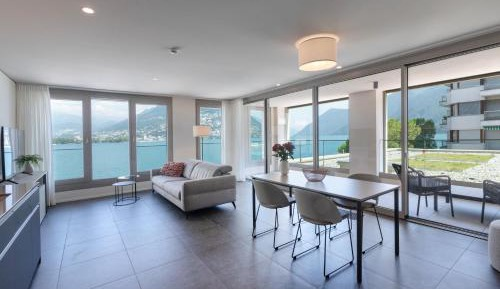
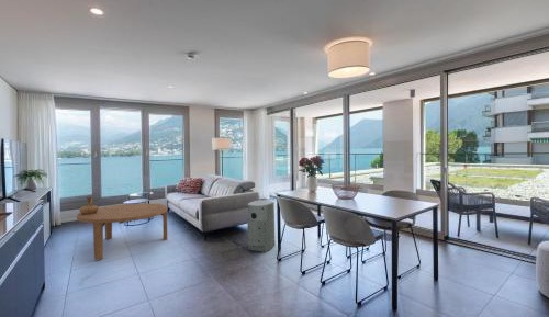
+ air purifier [246,200,277,253]
+ coffee table [76,203,168,261]
+ vessel [78,195,99,215]
